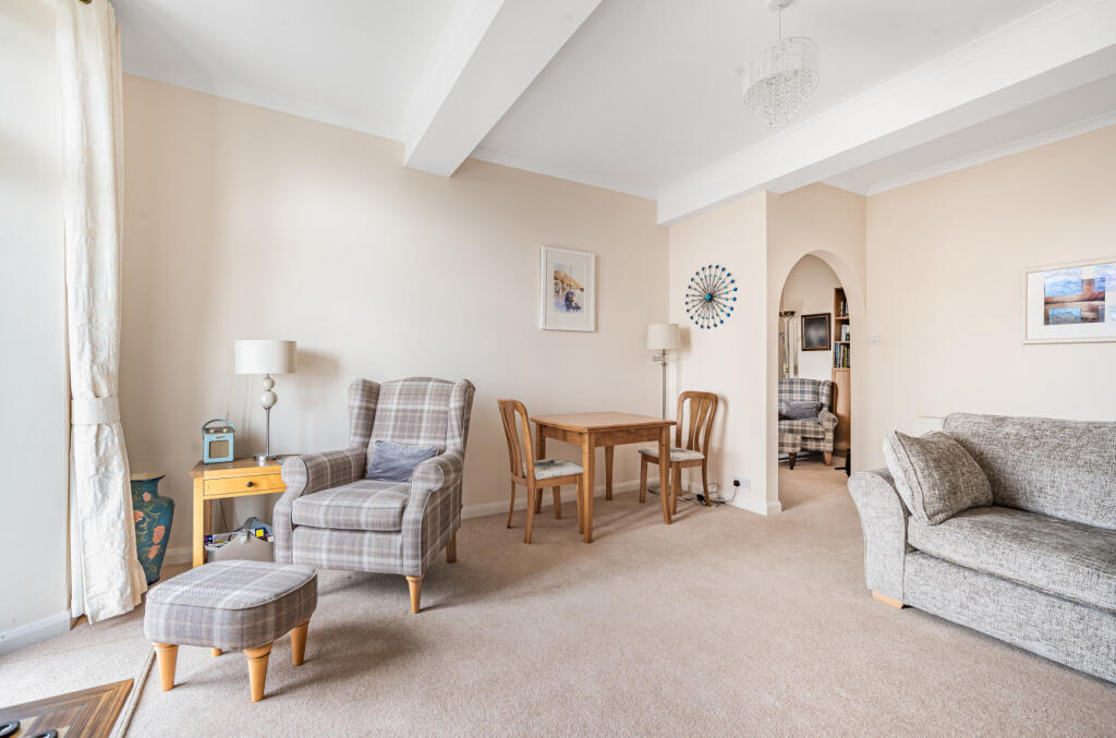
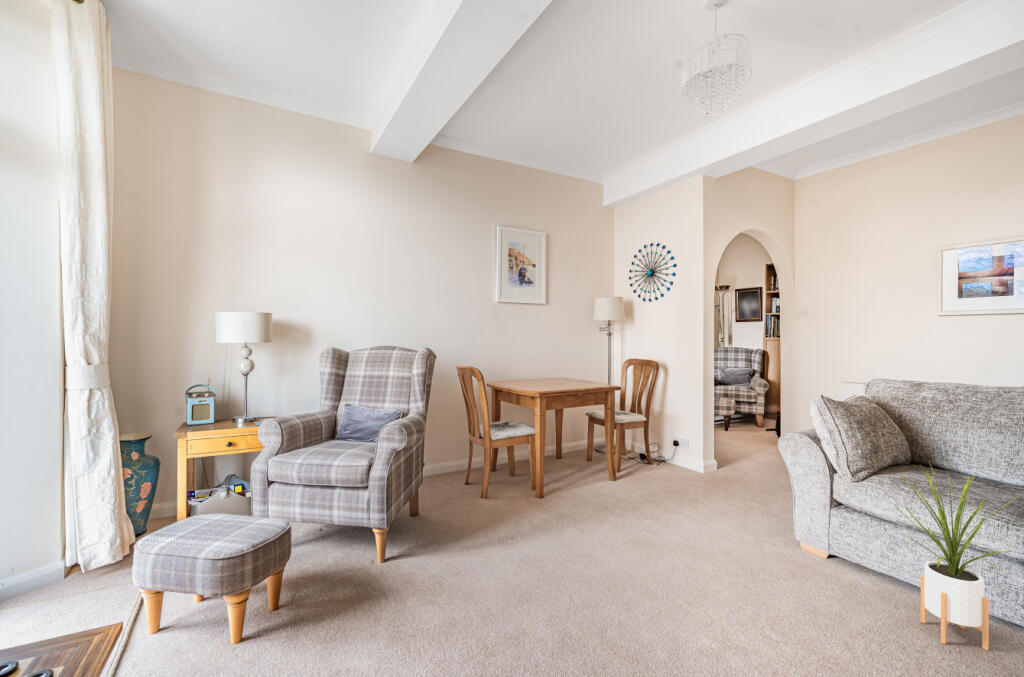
+ house plant [895,461,1021,651]
